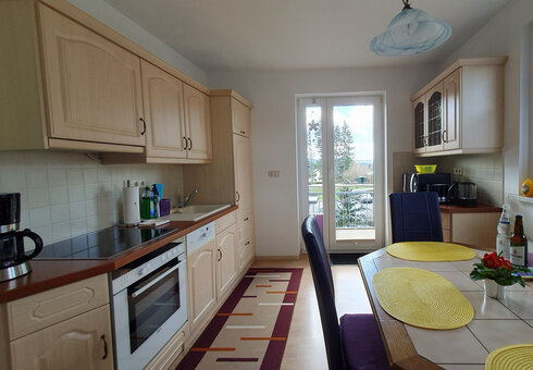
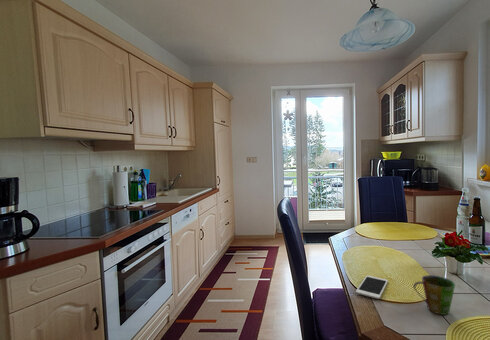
+ cell phone [355,274,389,300]
+ cup [412,274,456,316]
